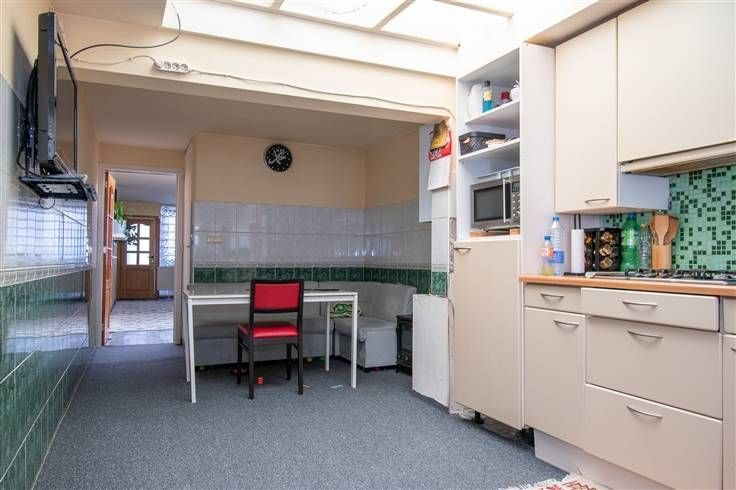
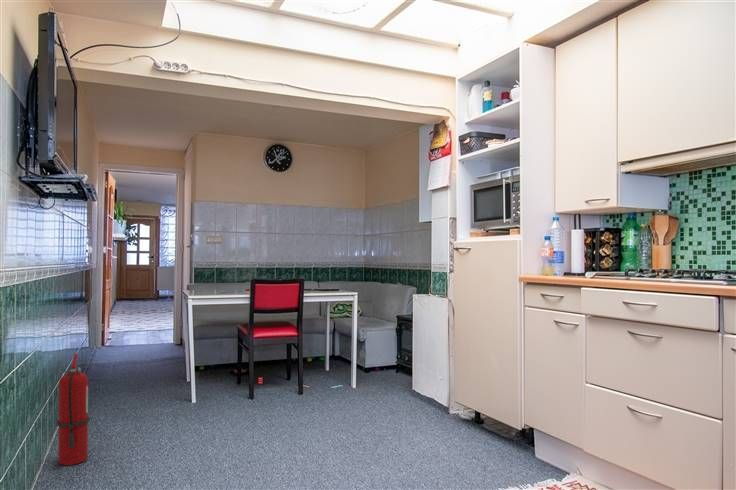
+ fire extinguisher [56,353,91,466]
